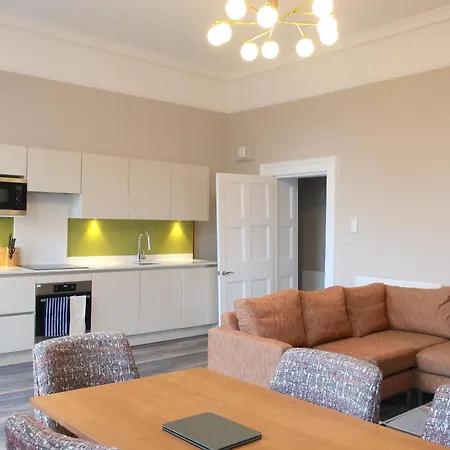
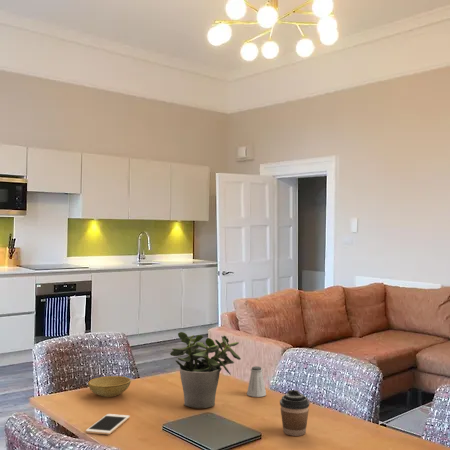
+ cell phone [85,413,131,435]
+ saltshaker [246,365,267,398]
+ potted plant [169,331,242,409]
+ bowl [87,375,132,398]
+ coffee cup [279,389,311,437]
